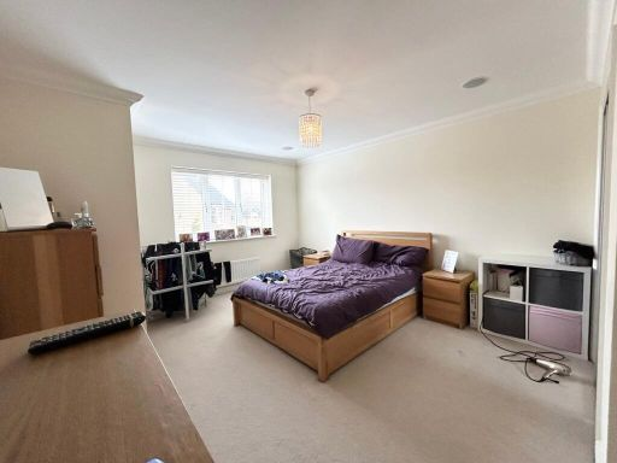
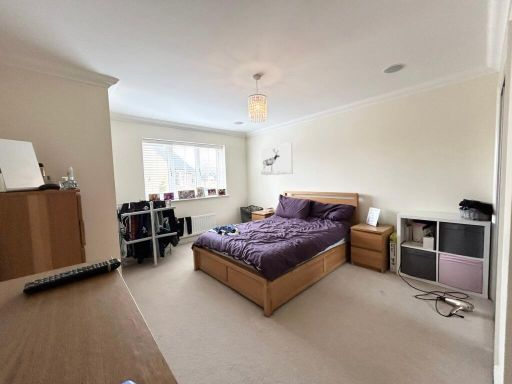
+ wall art [260,142,294,176]
